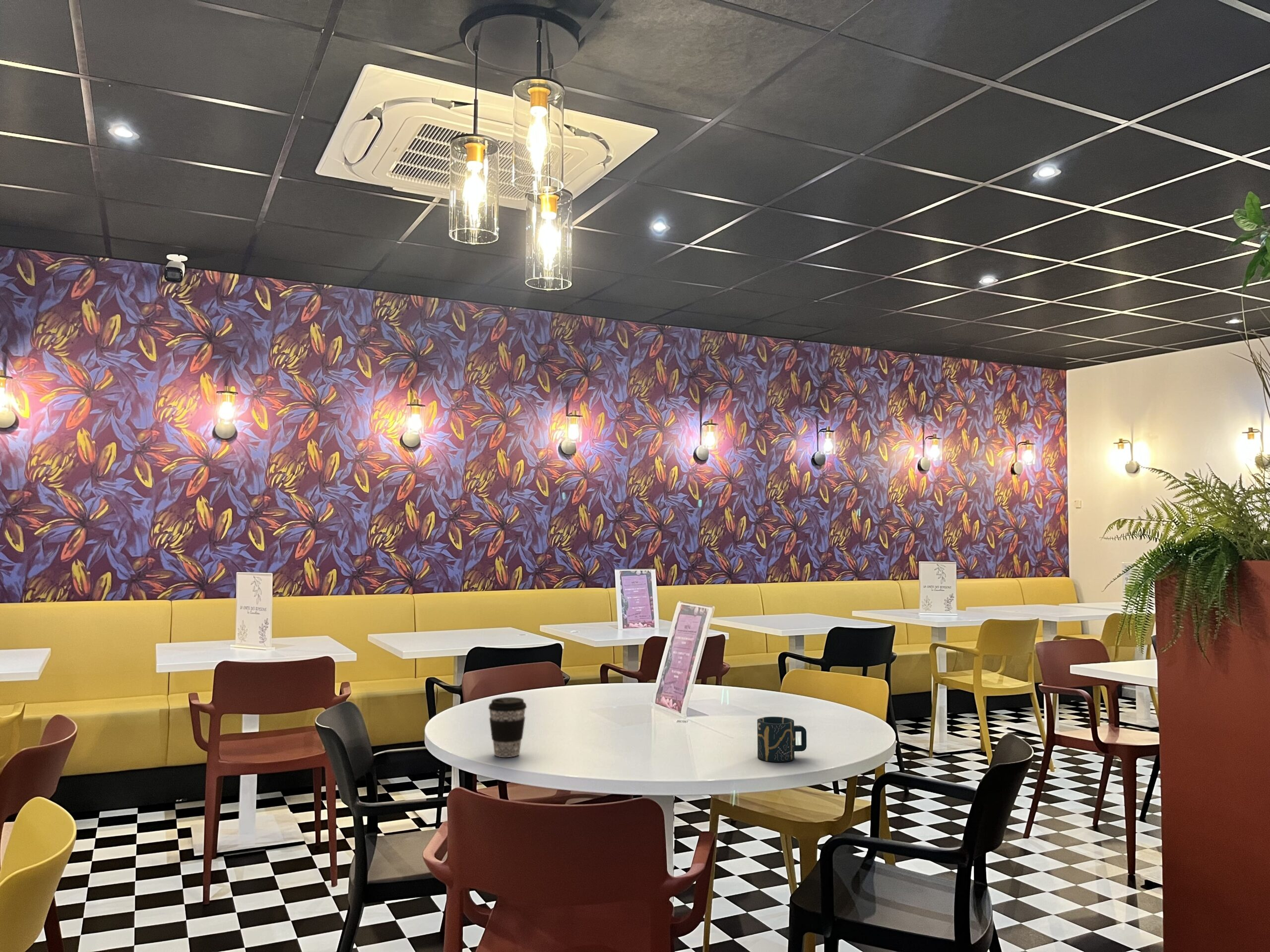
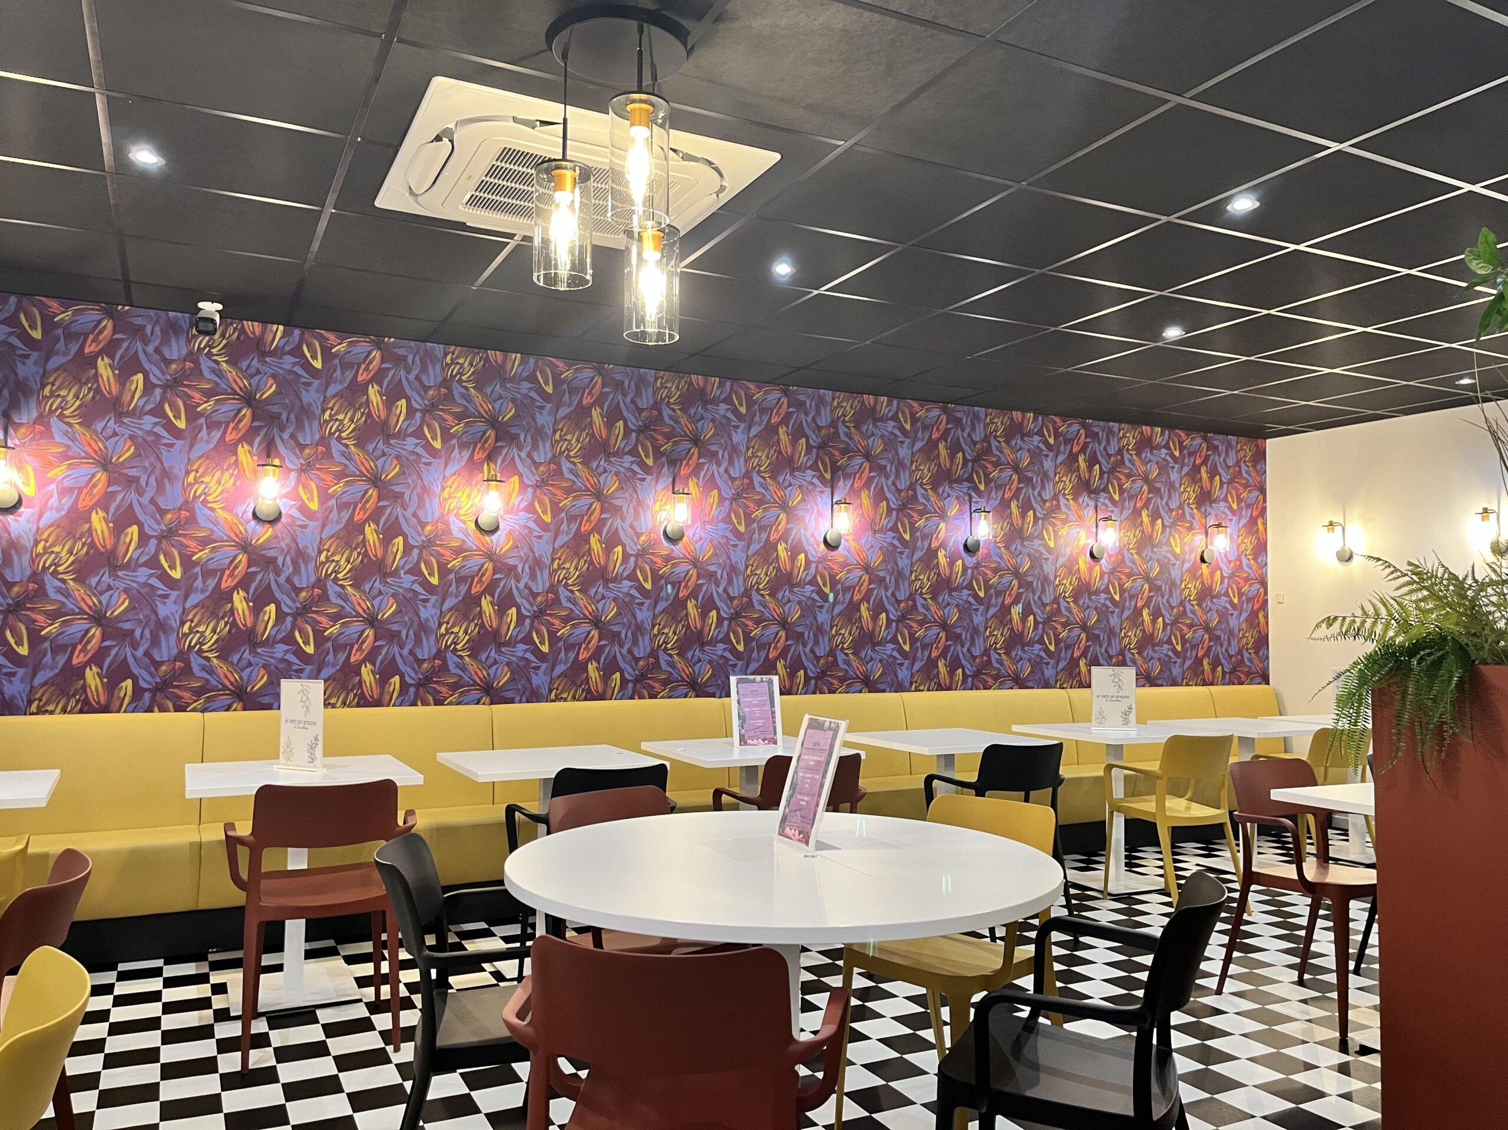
- coffee cup [488,697,527,758]
- cup [757,716,807,763]
